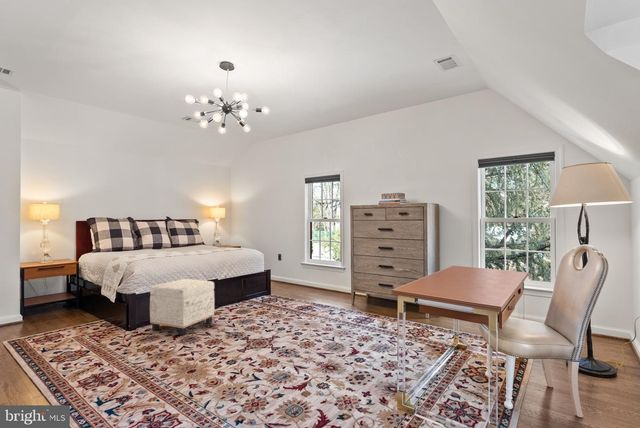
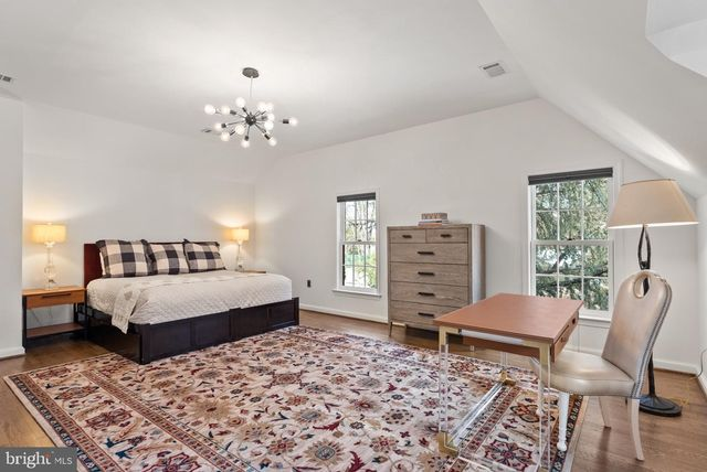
- ottoman [149,278,215,337]
